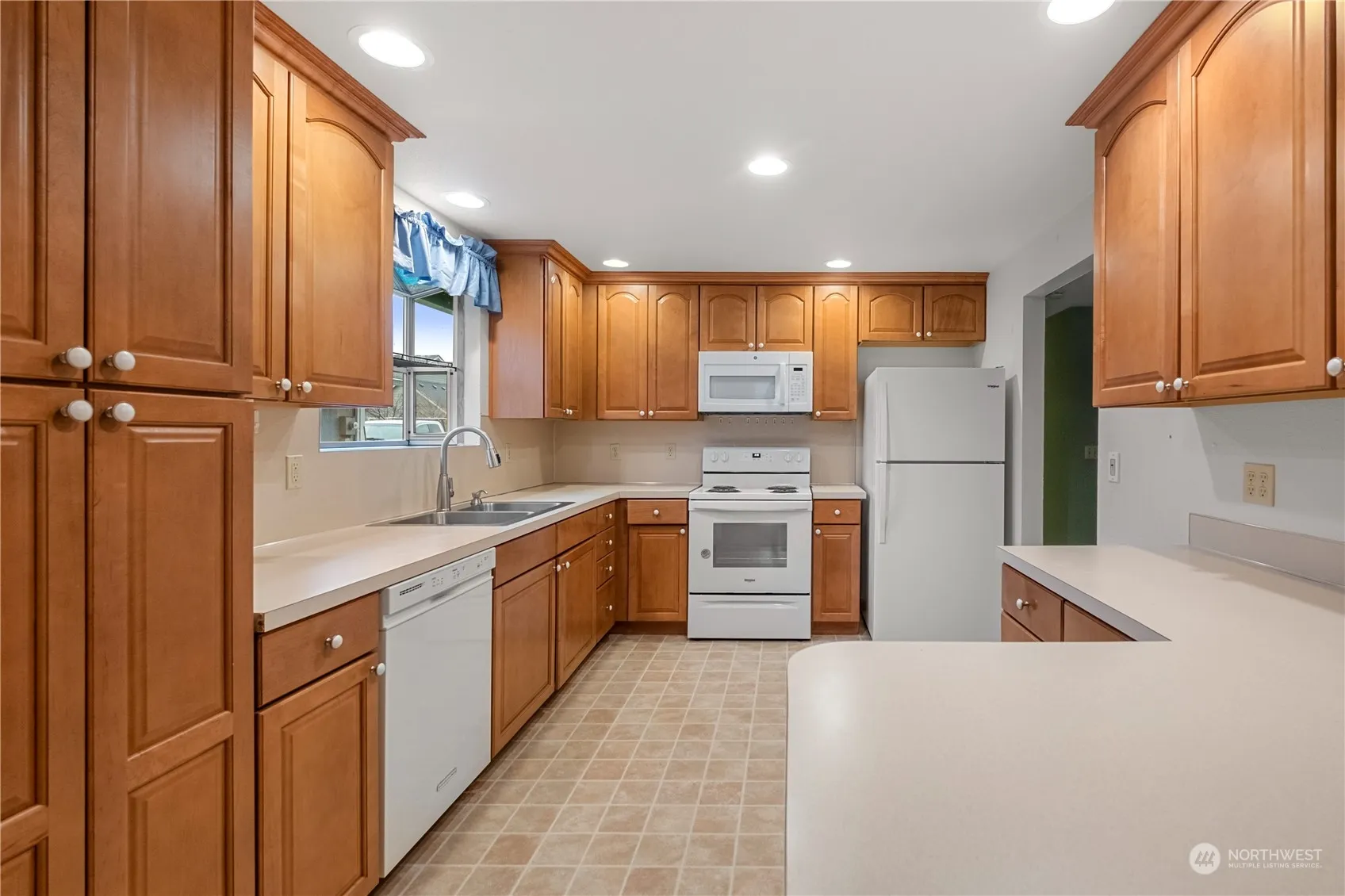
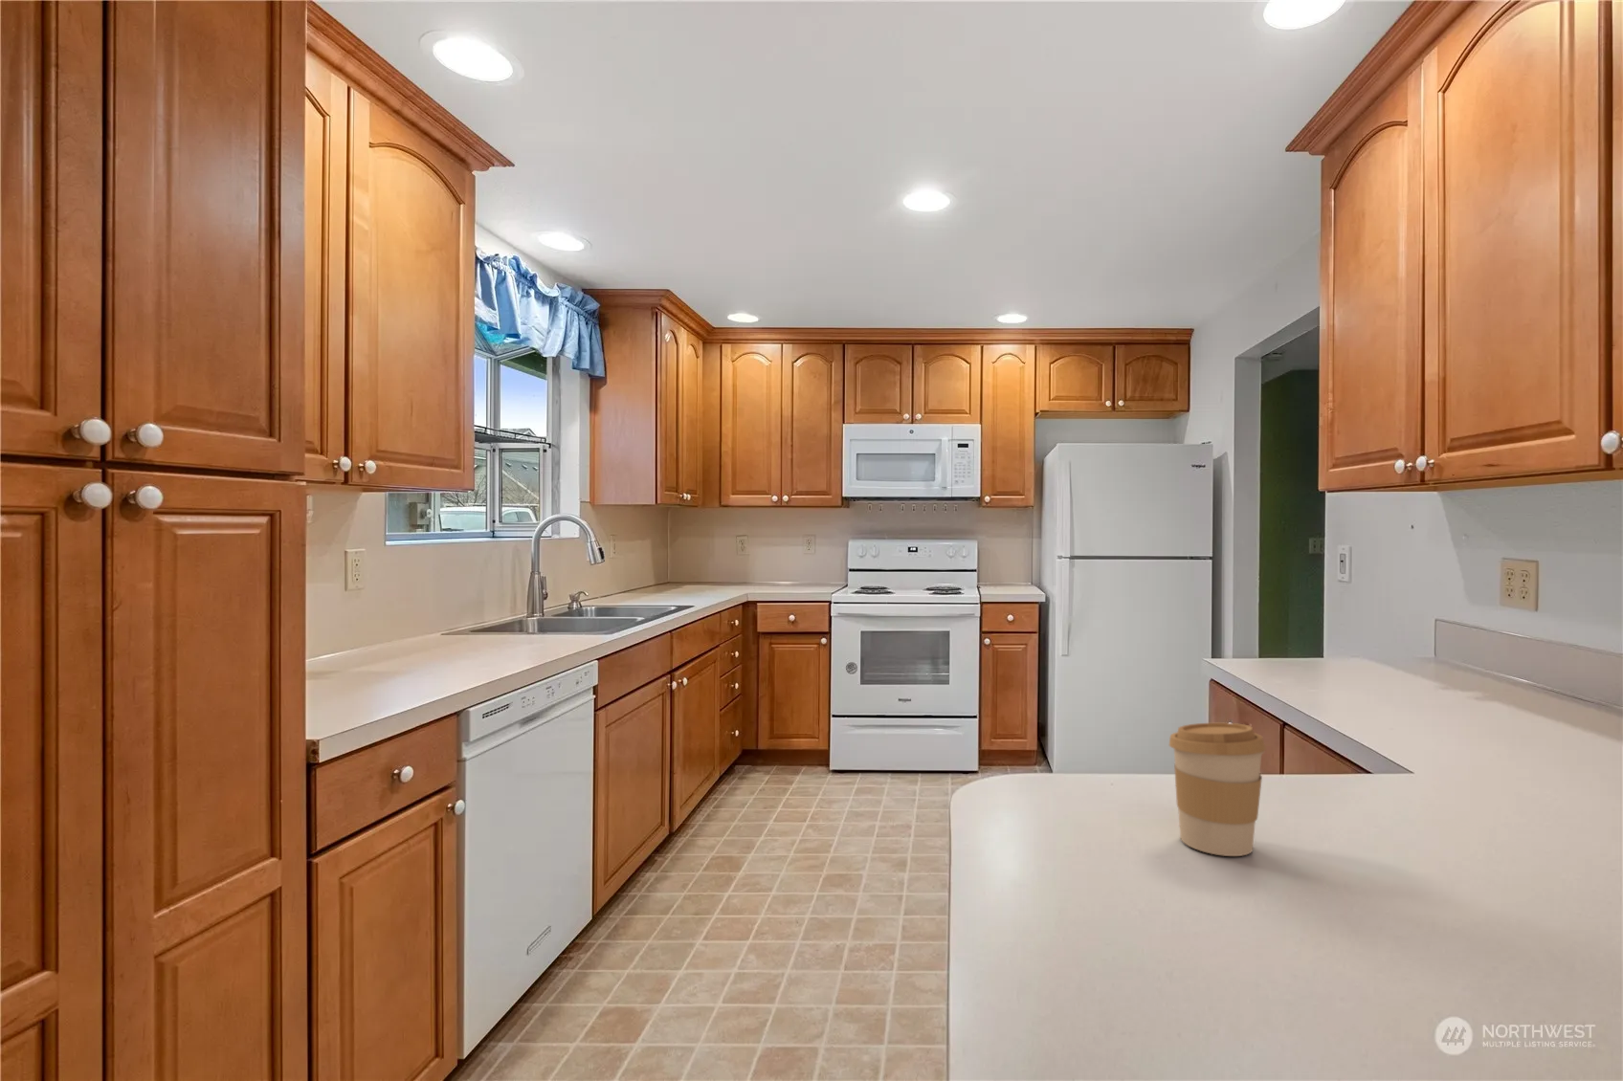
+ coffee cup [1168,723,1267,857]
